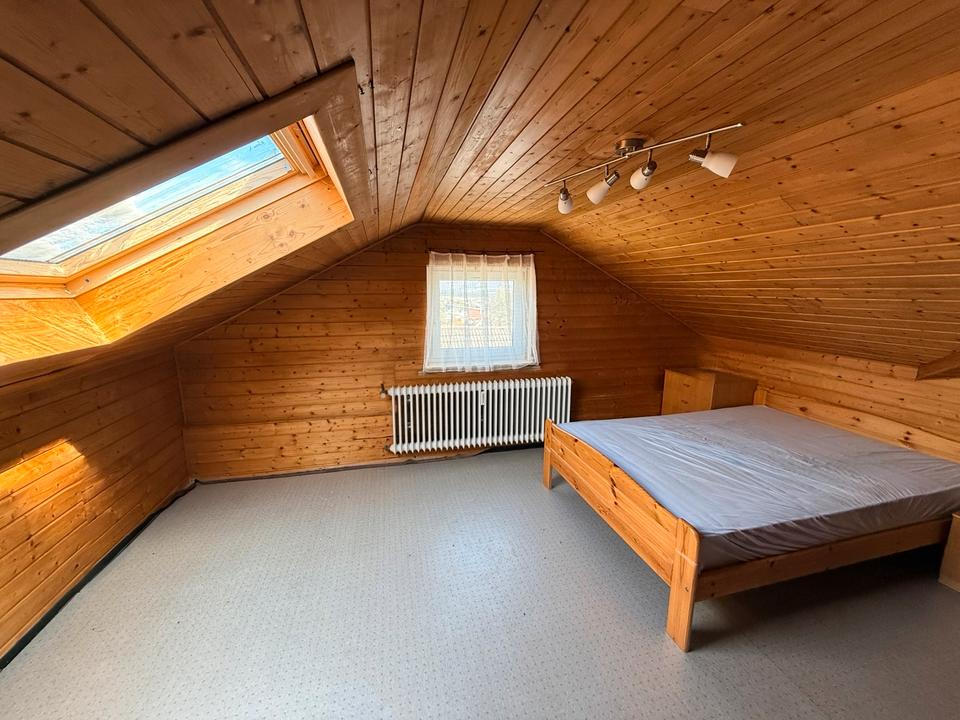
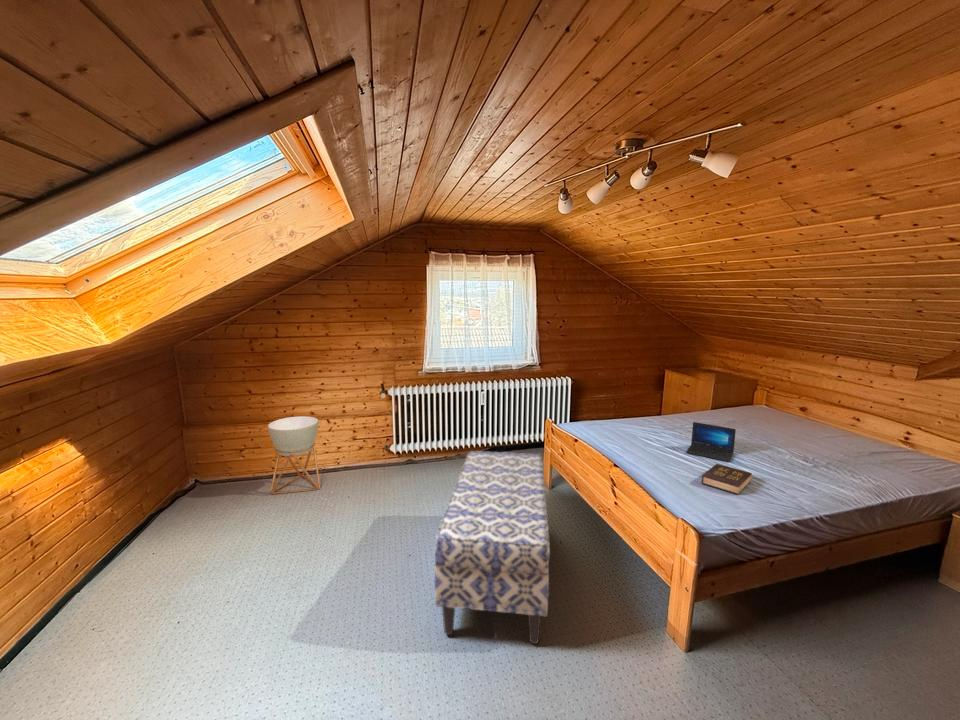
+ bench [433,450,551,645]
+ laptop [685,421,737,463]
+ hardback book [700,463,753,496]
+ planter [267,415,321,495]
